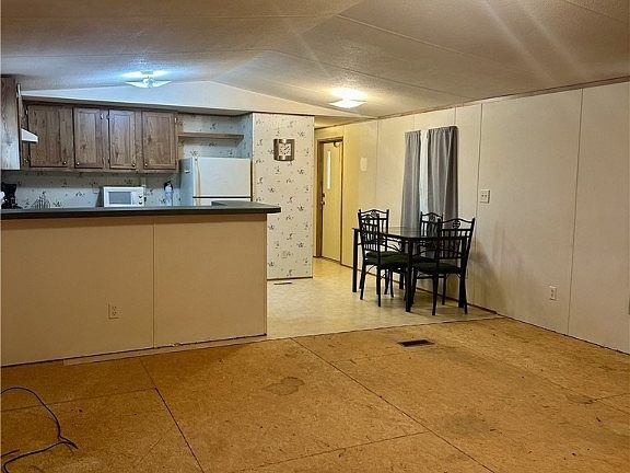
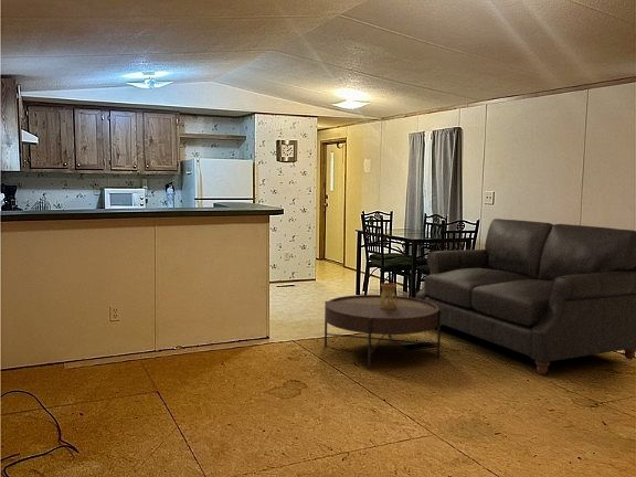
+ oil burner [380,282,399,309]
+ sofa [415,218,636,375]
+ coffee table [324,294,442,370]
